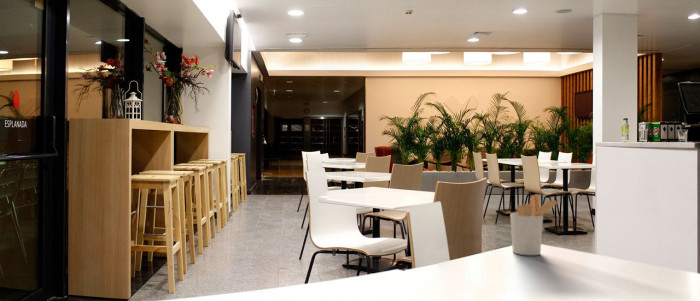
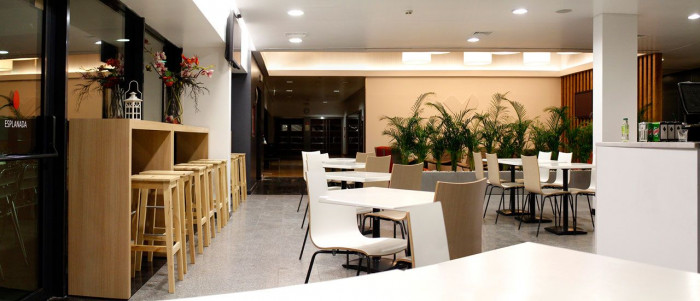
- utensil holder [509,193,562,256]
